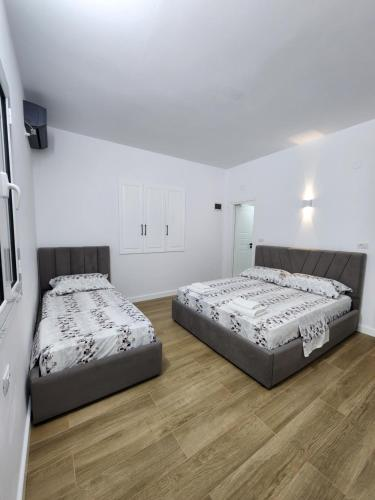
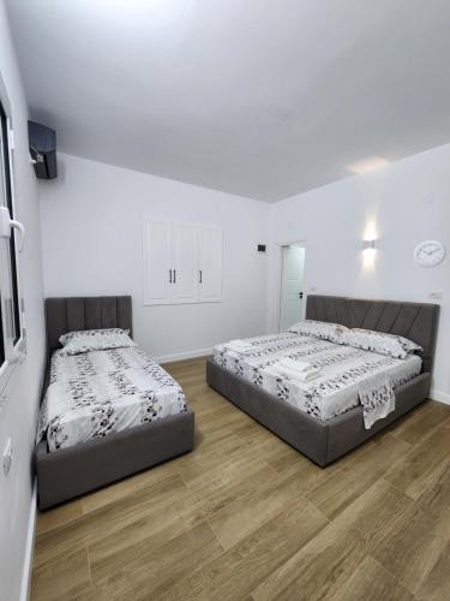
+ wall clock [413,239,448,268]
